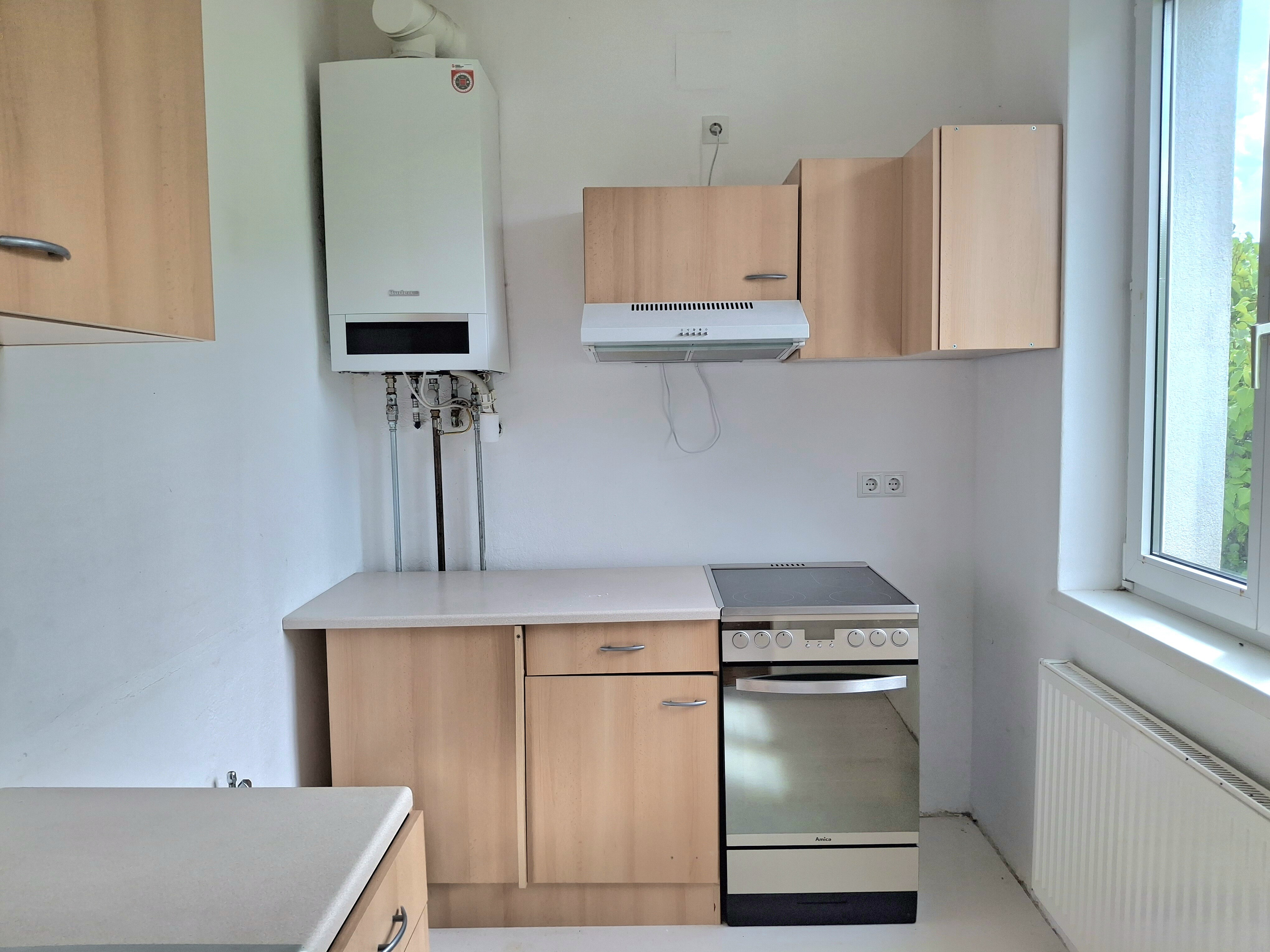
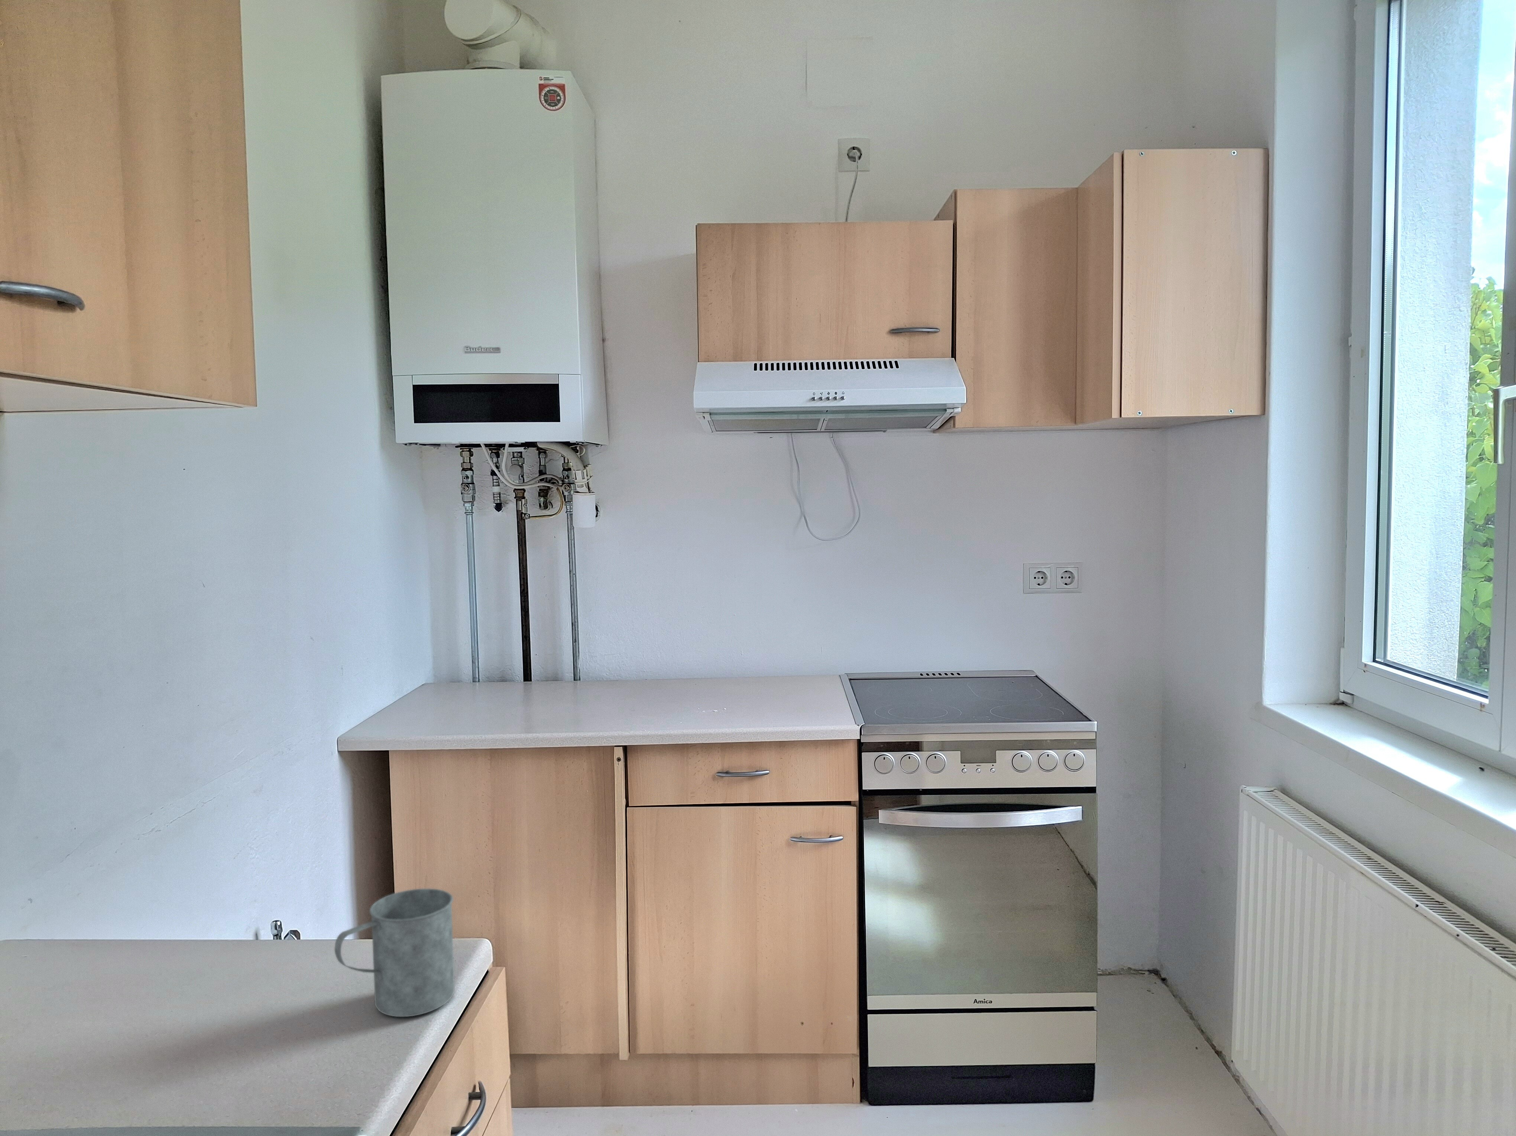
+ mug [334,888,455,1017]
